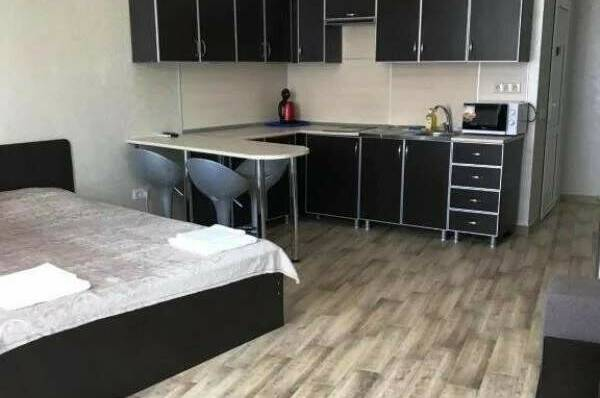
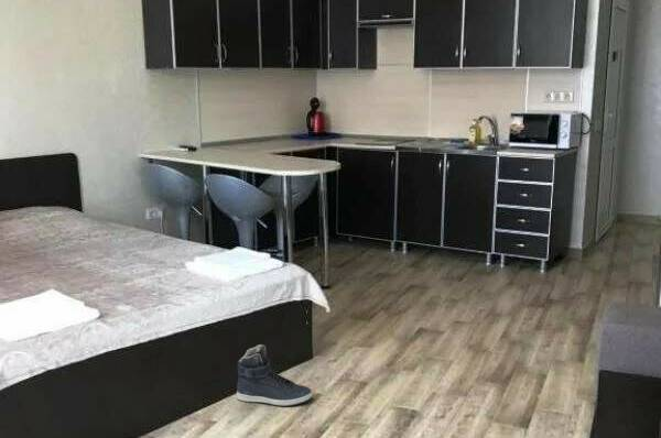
+ sneaker [236,343,313,407]
